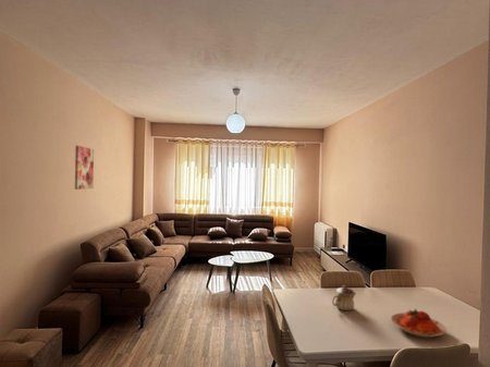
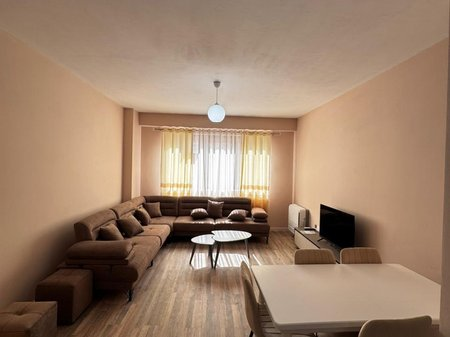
- teapot [331,284,357,311]
- wall art [74,145,95,191]
- plate [390,308,448,339]
